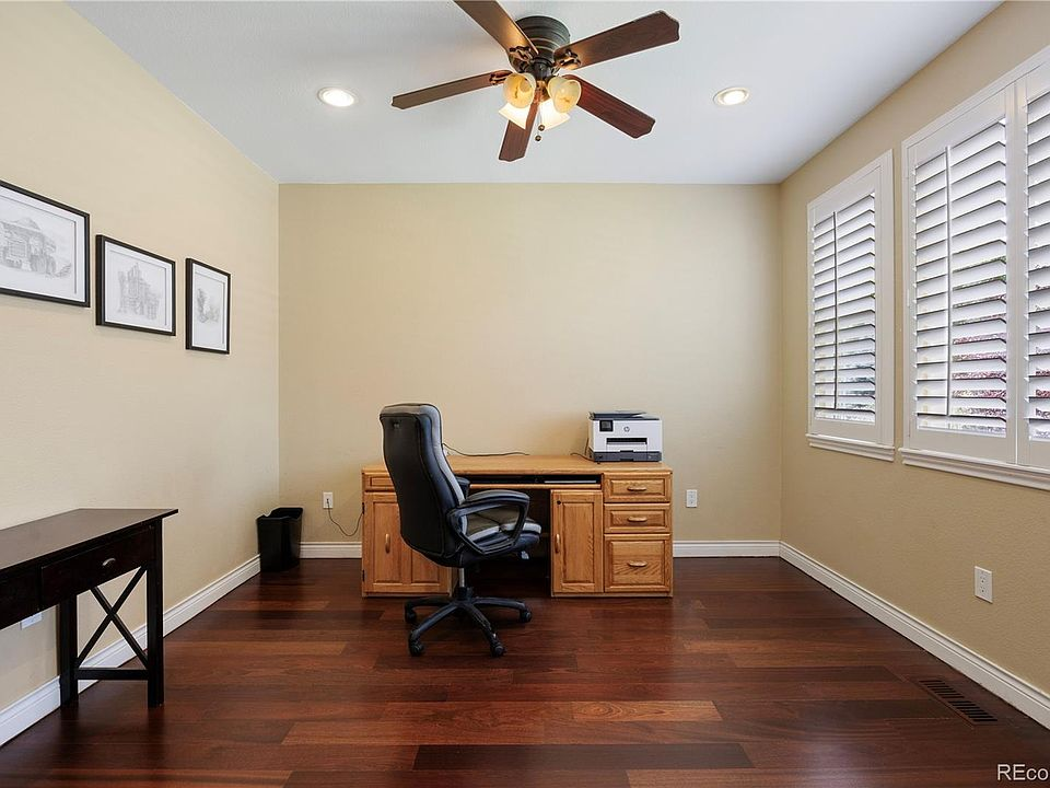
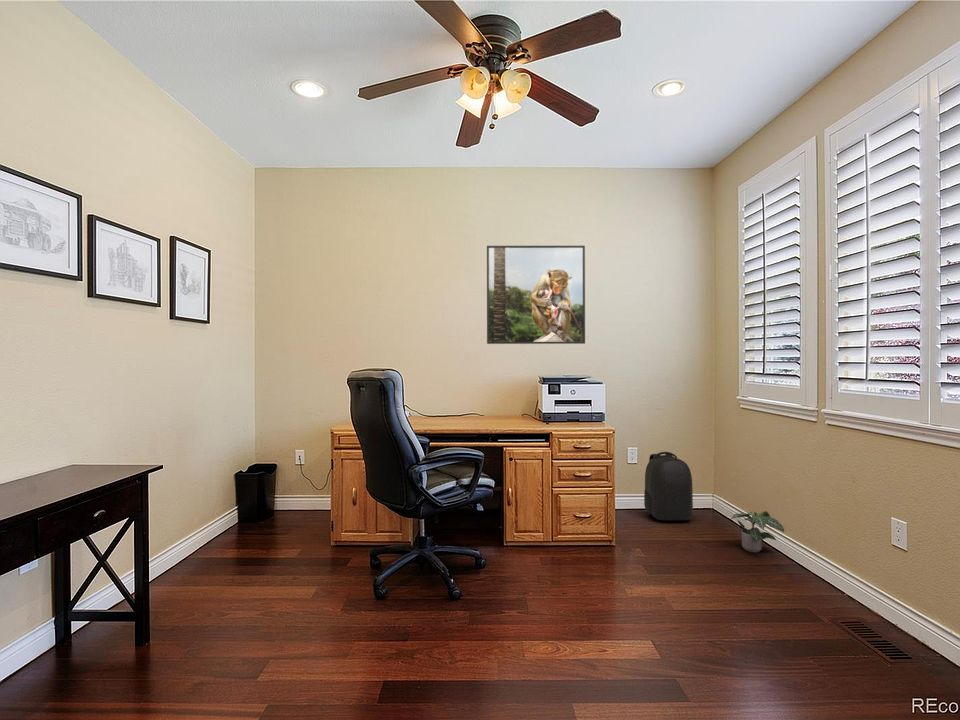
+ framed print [486,245,586,345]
+ potted plant [730,510,785,553]
+ backpack [643,451,694,521]
